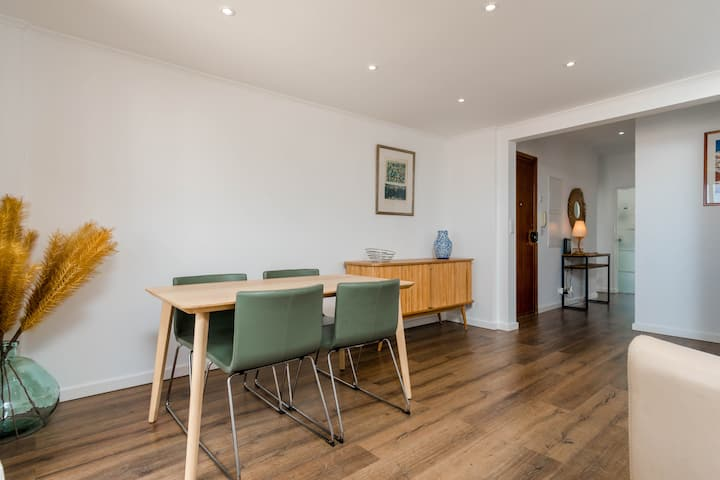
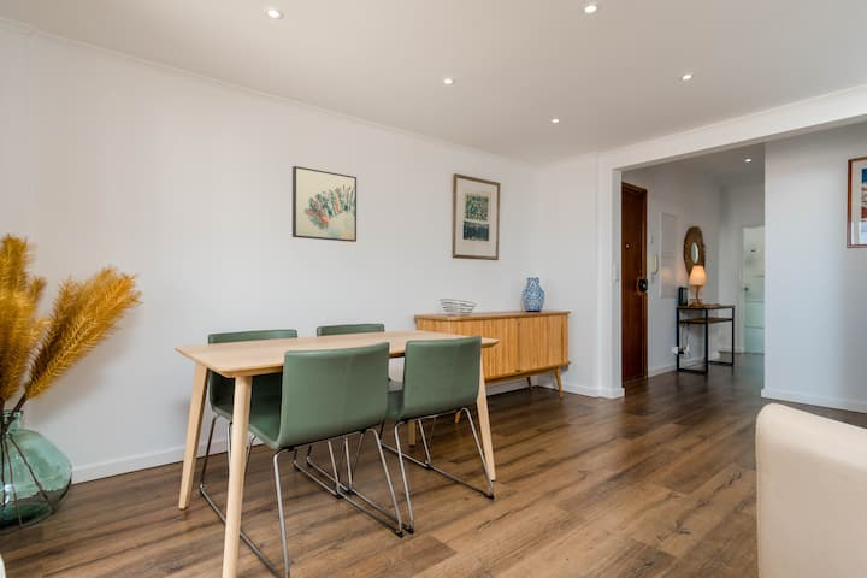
+ wall art [291,165,358,243]
